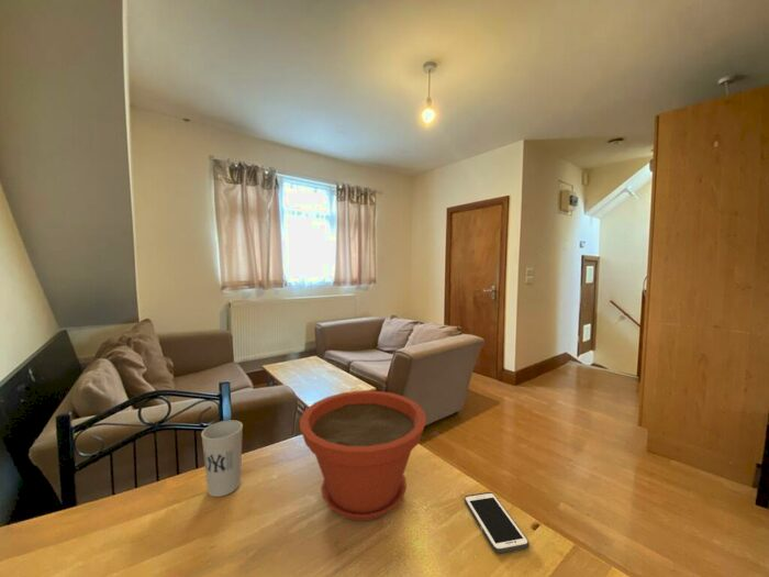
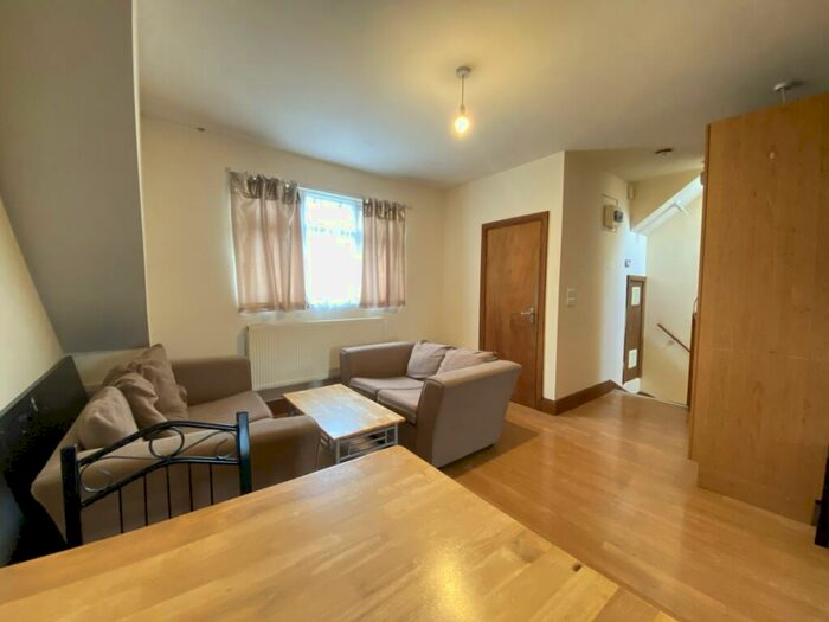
- plant pot [299,390,427,522]
- cup [200,419,244,498]
- cell phone [464,491,531,554]
